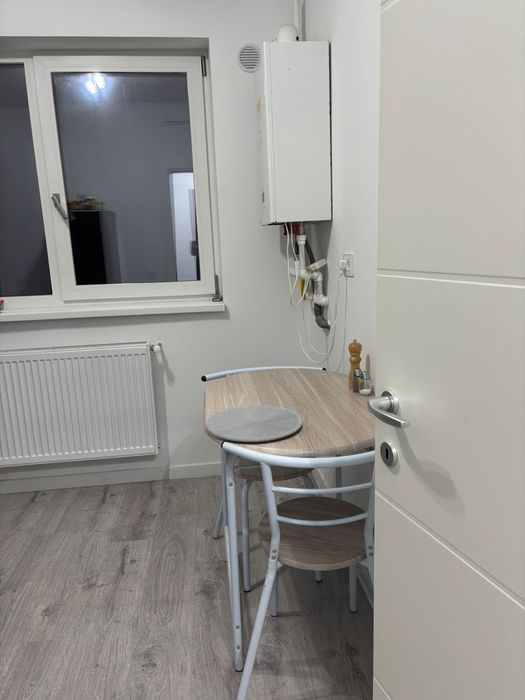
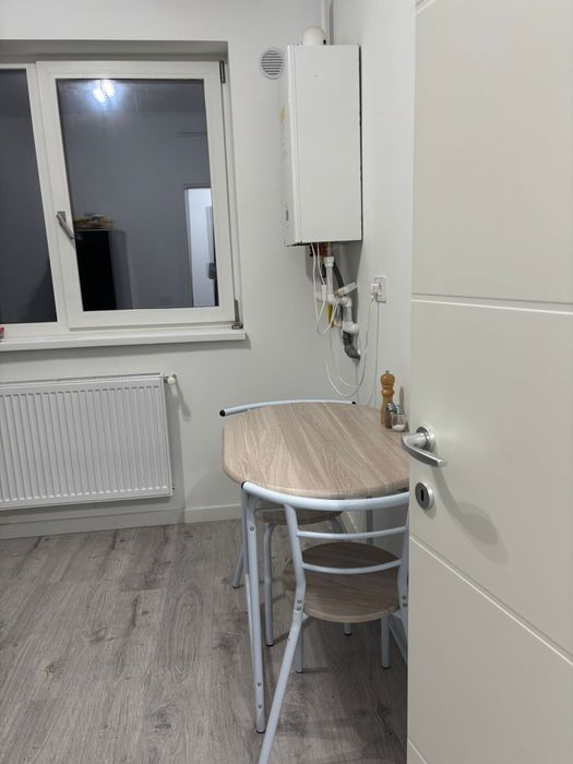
- plate [205,404,303,443]
